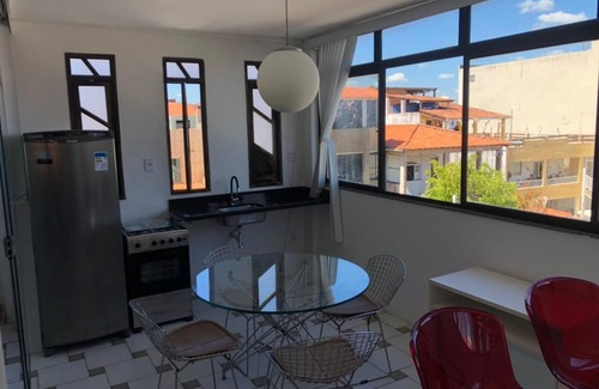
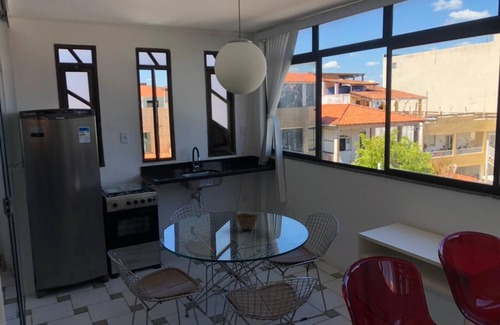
+ bowl [235,212,259,232]
